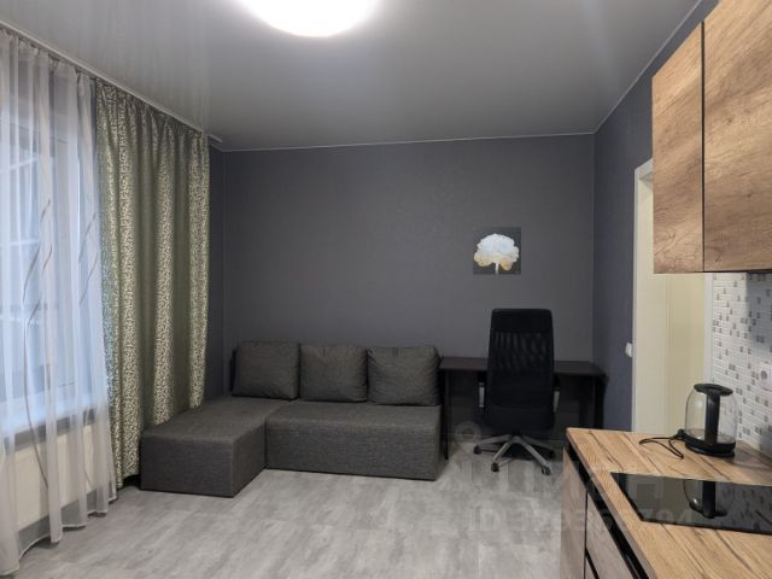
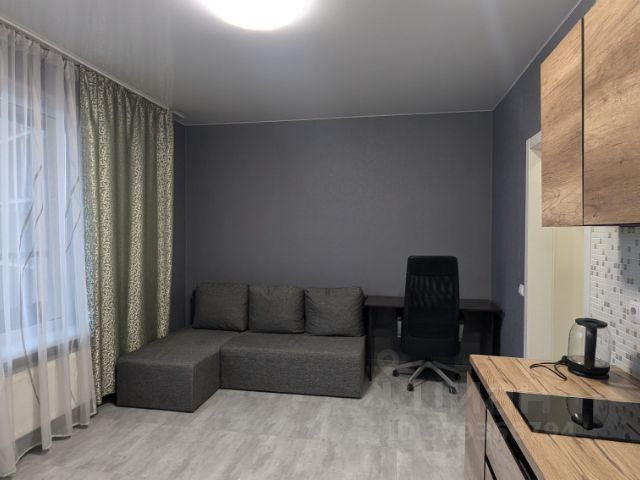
- wall art [472,226,522,275]
